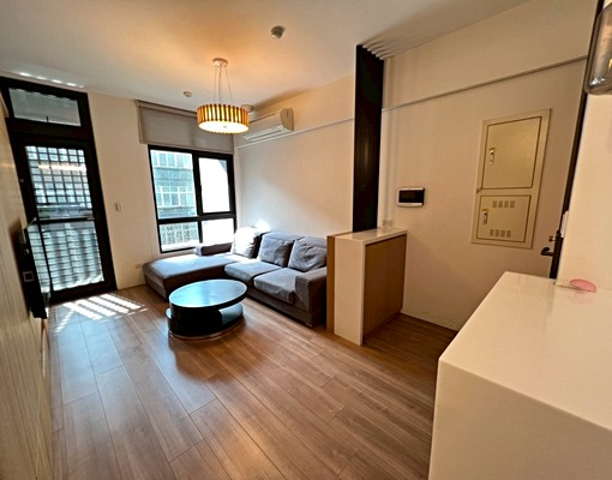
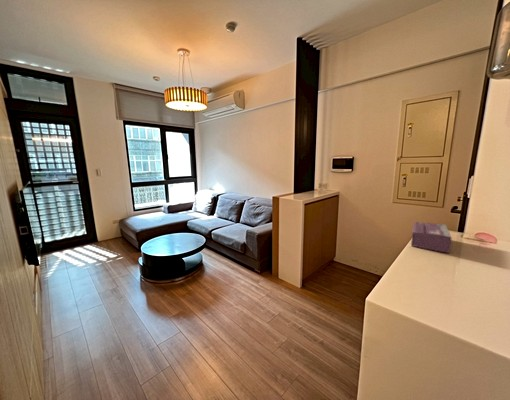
+ tissue box [410,221,453,254]
